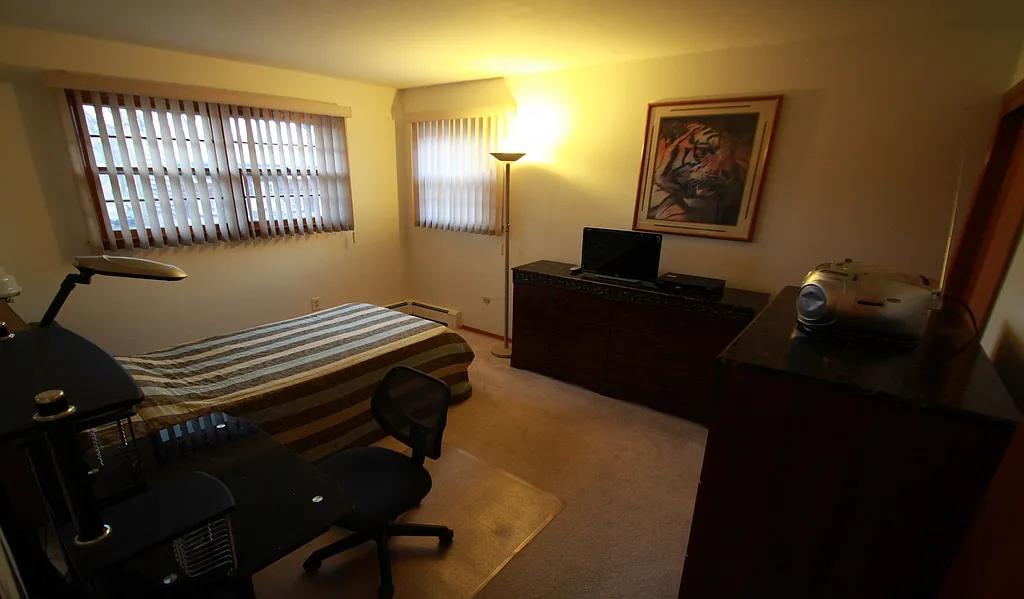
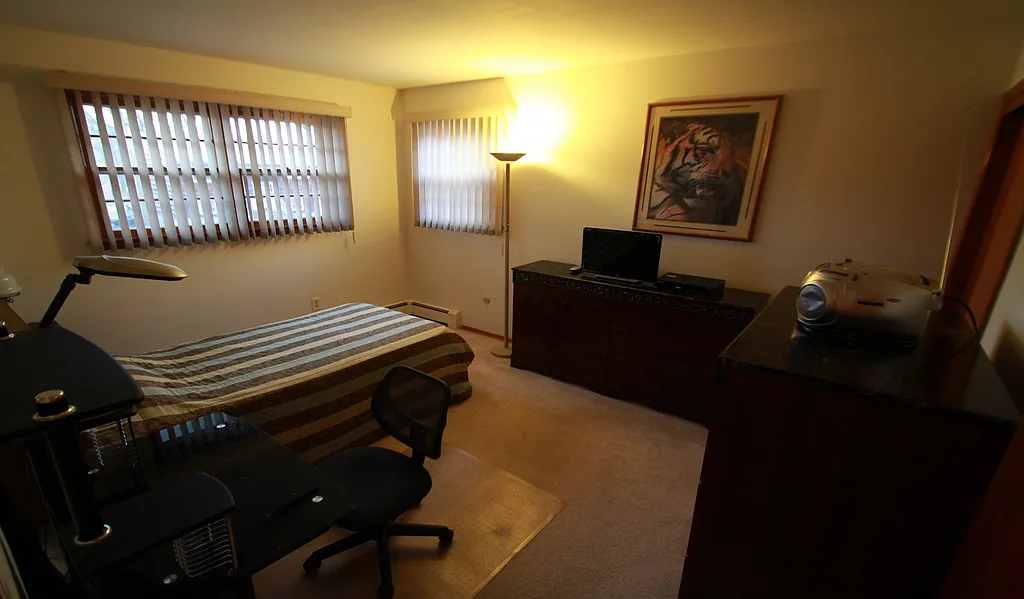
+ pen [264,486,320,519]
